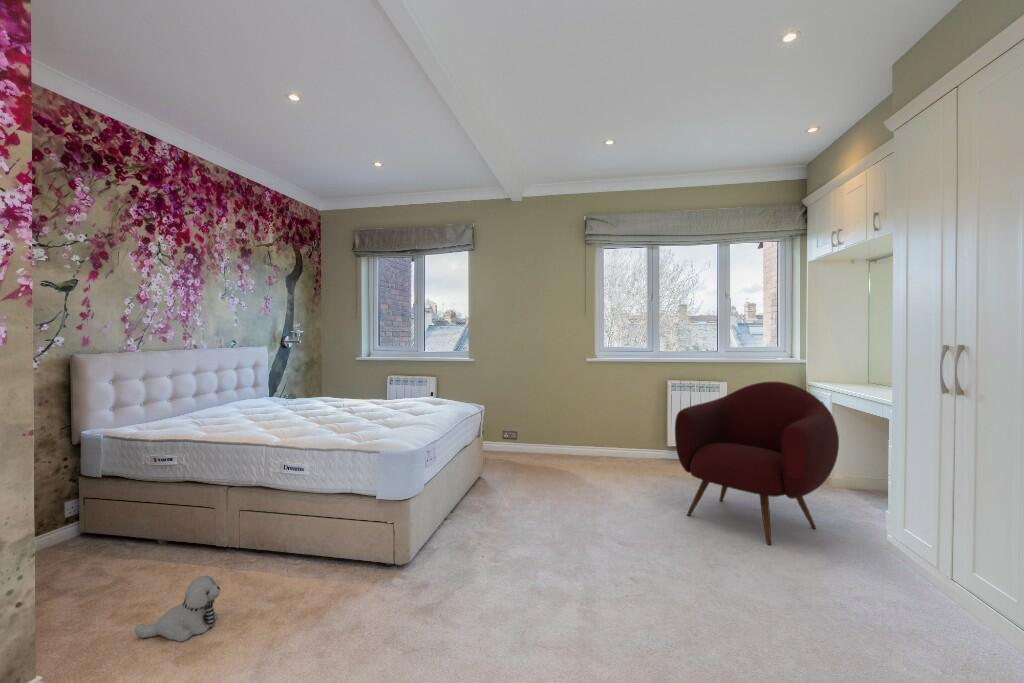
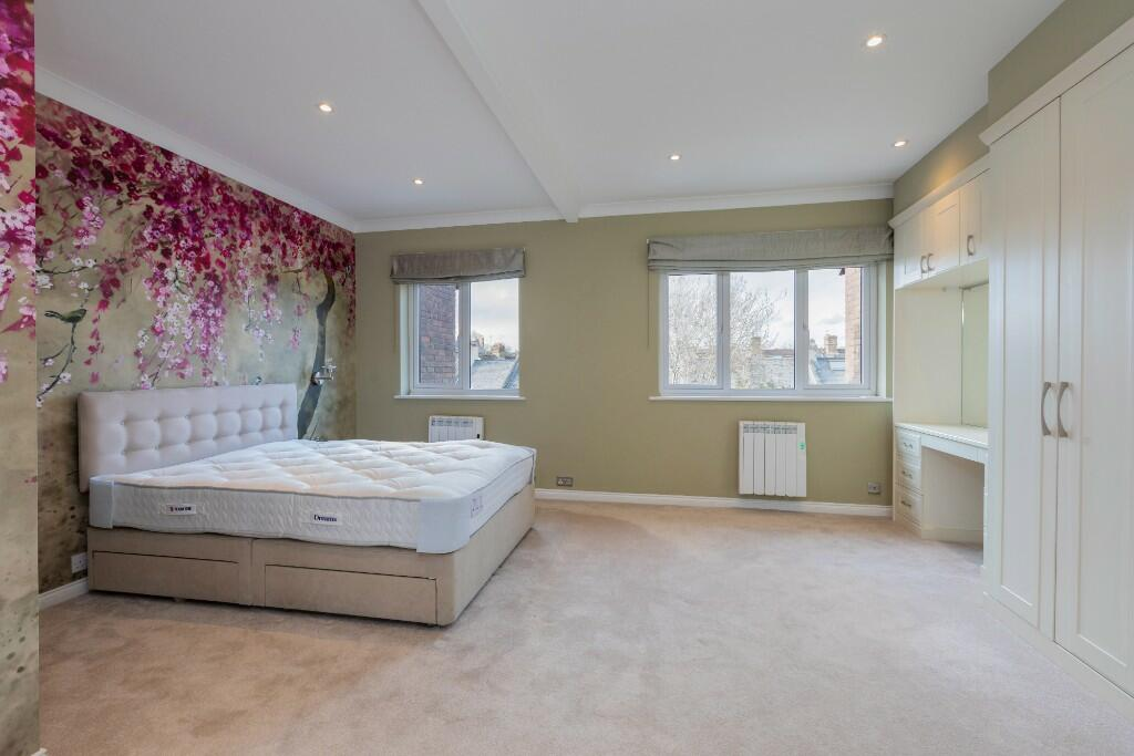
- armchair [674,381,840,546]
- plush toy [134,575,221,643]
